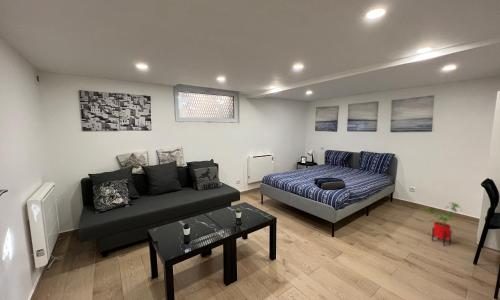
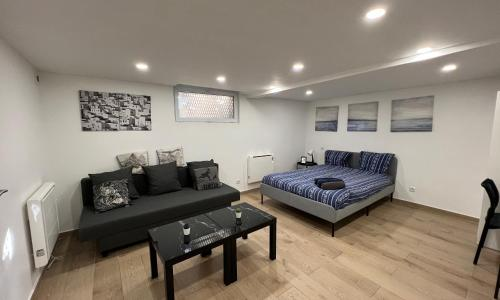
- house plant [425,201,463,247]
